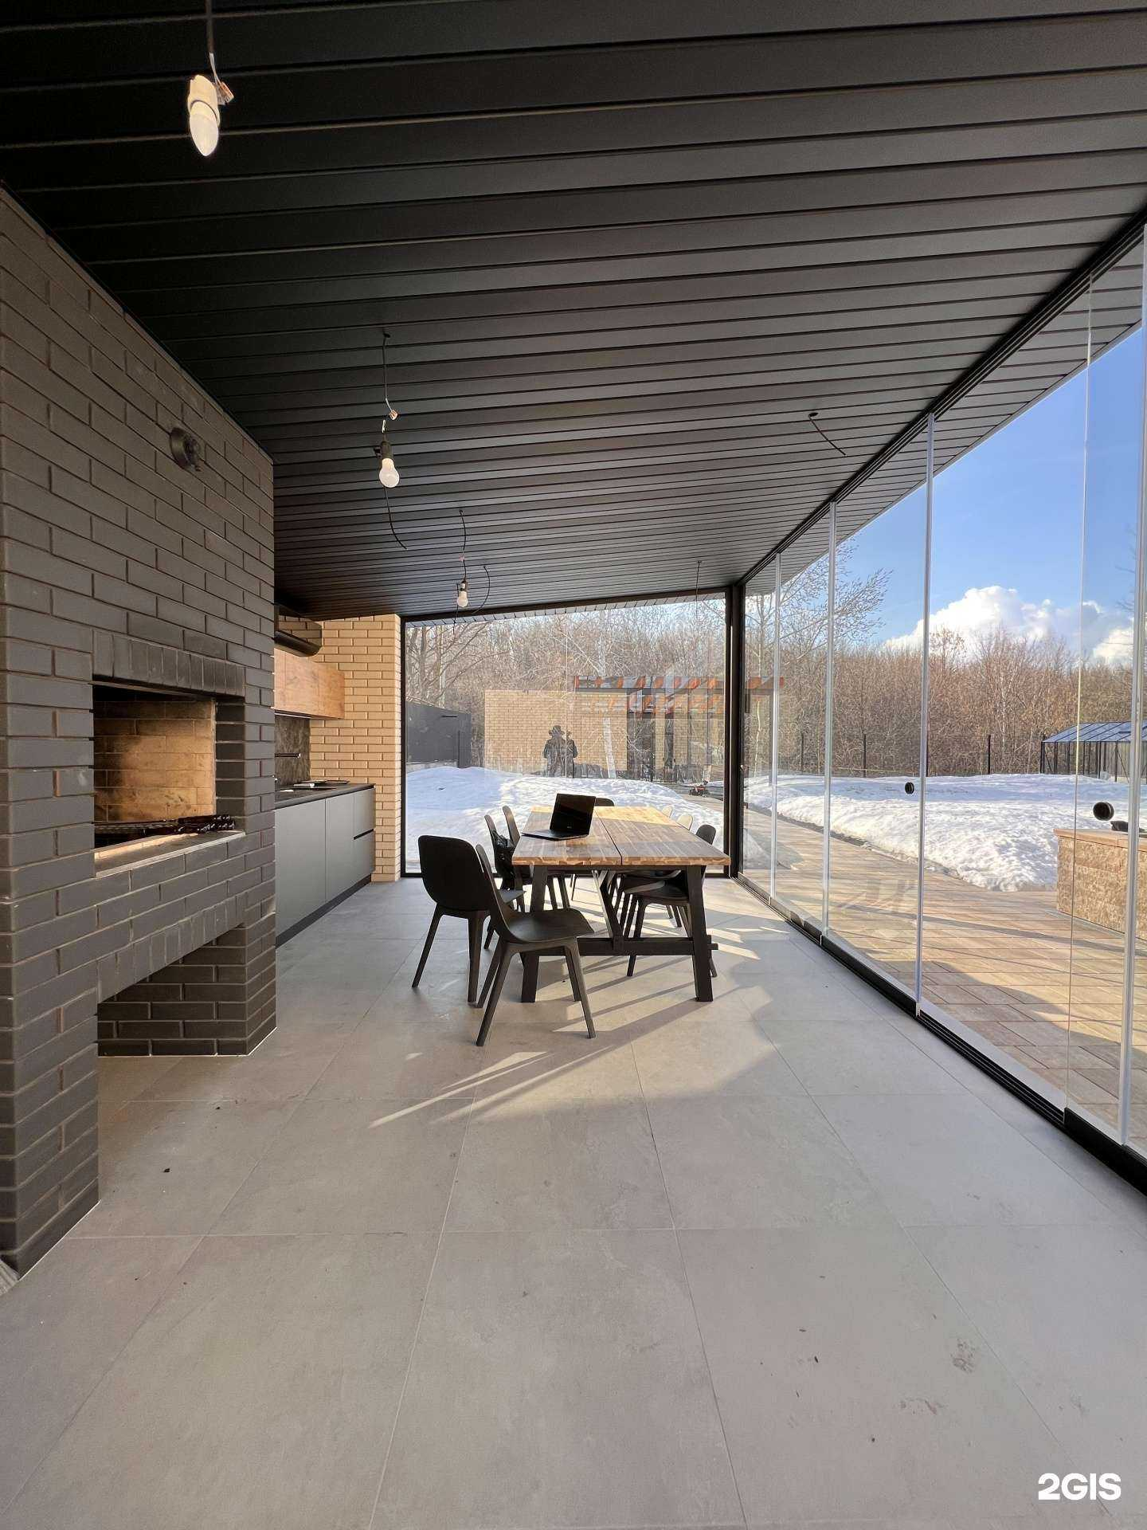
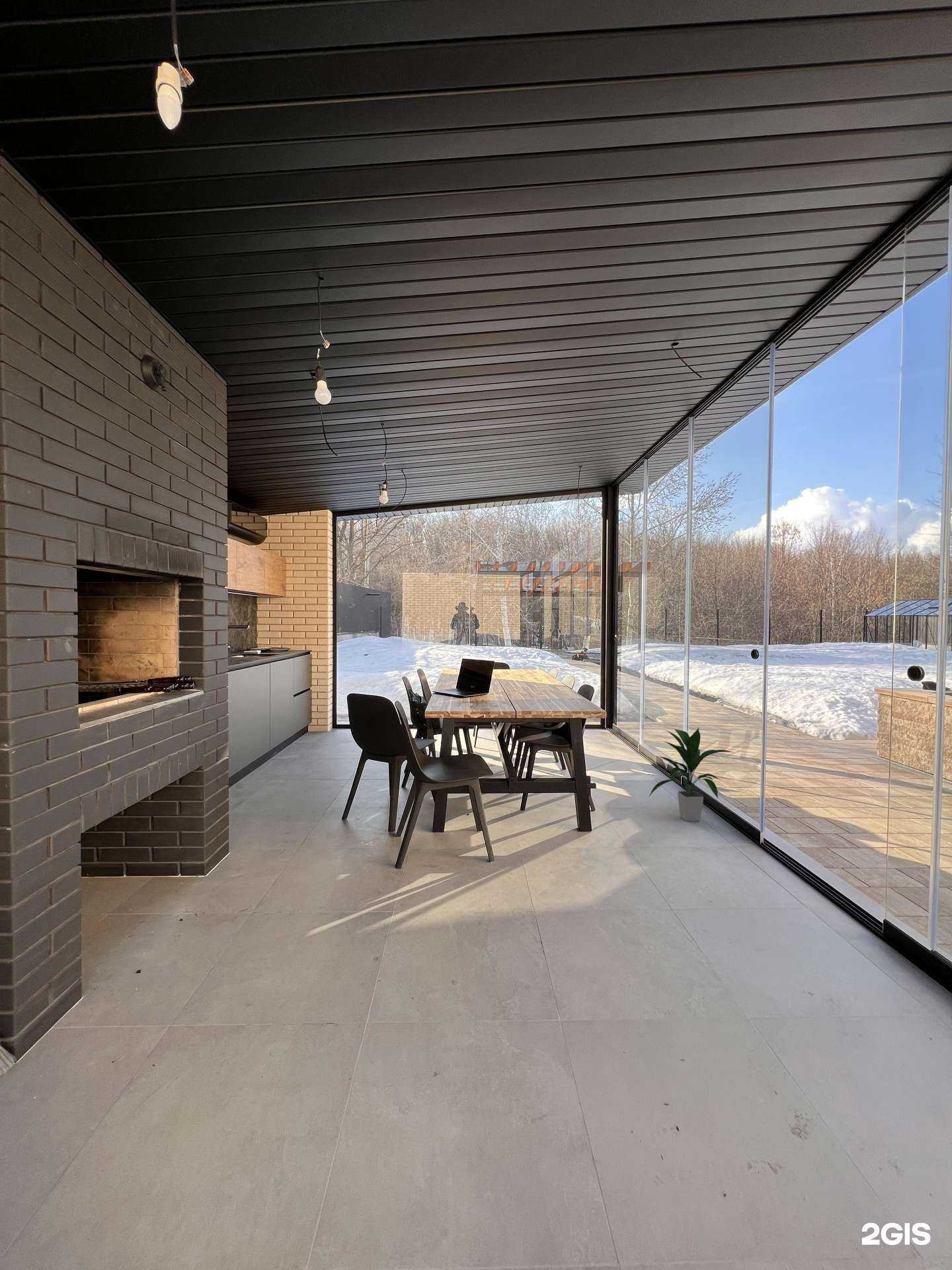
+ indoor plant [648,727,733,822]
